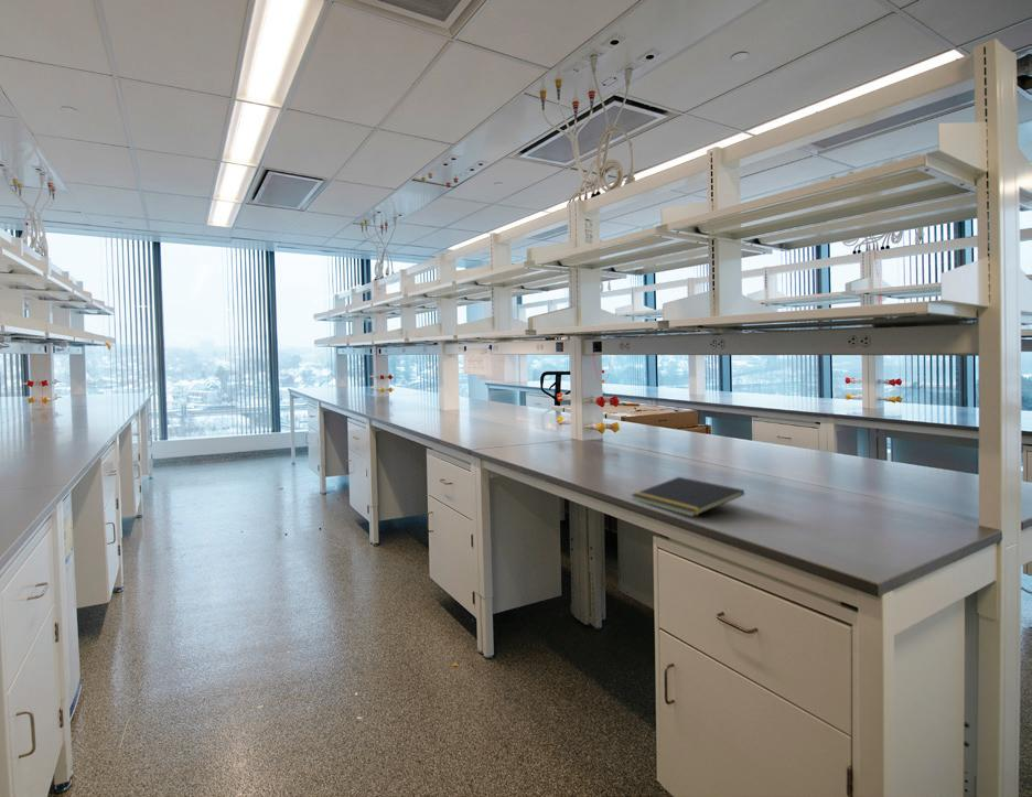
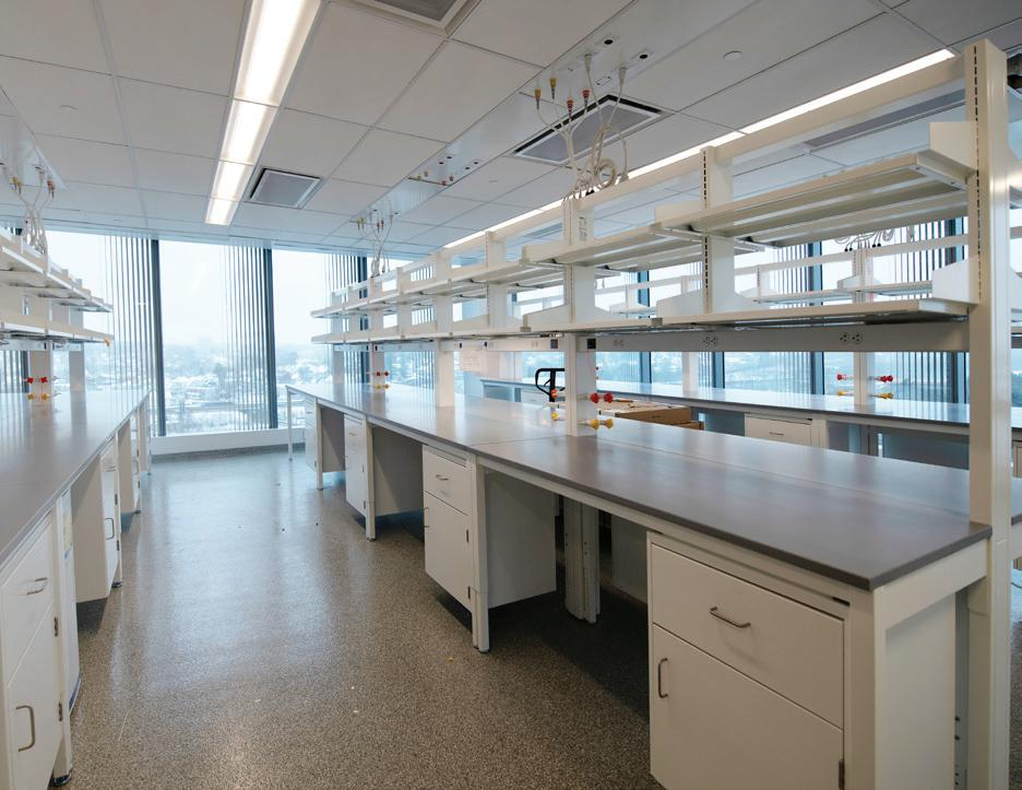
- notepad [631,476,745,518]
